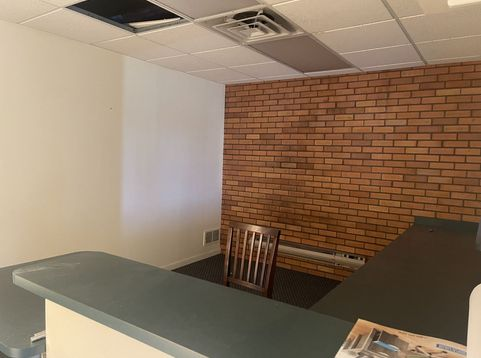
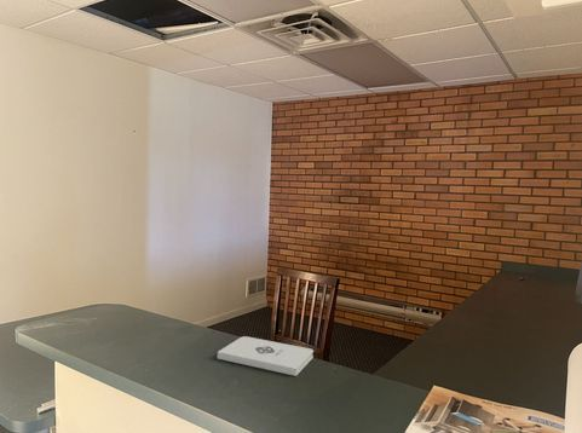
+ notepad [217,335,315,377]
